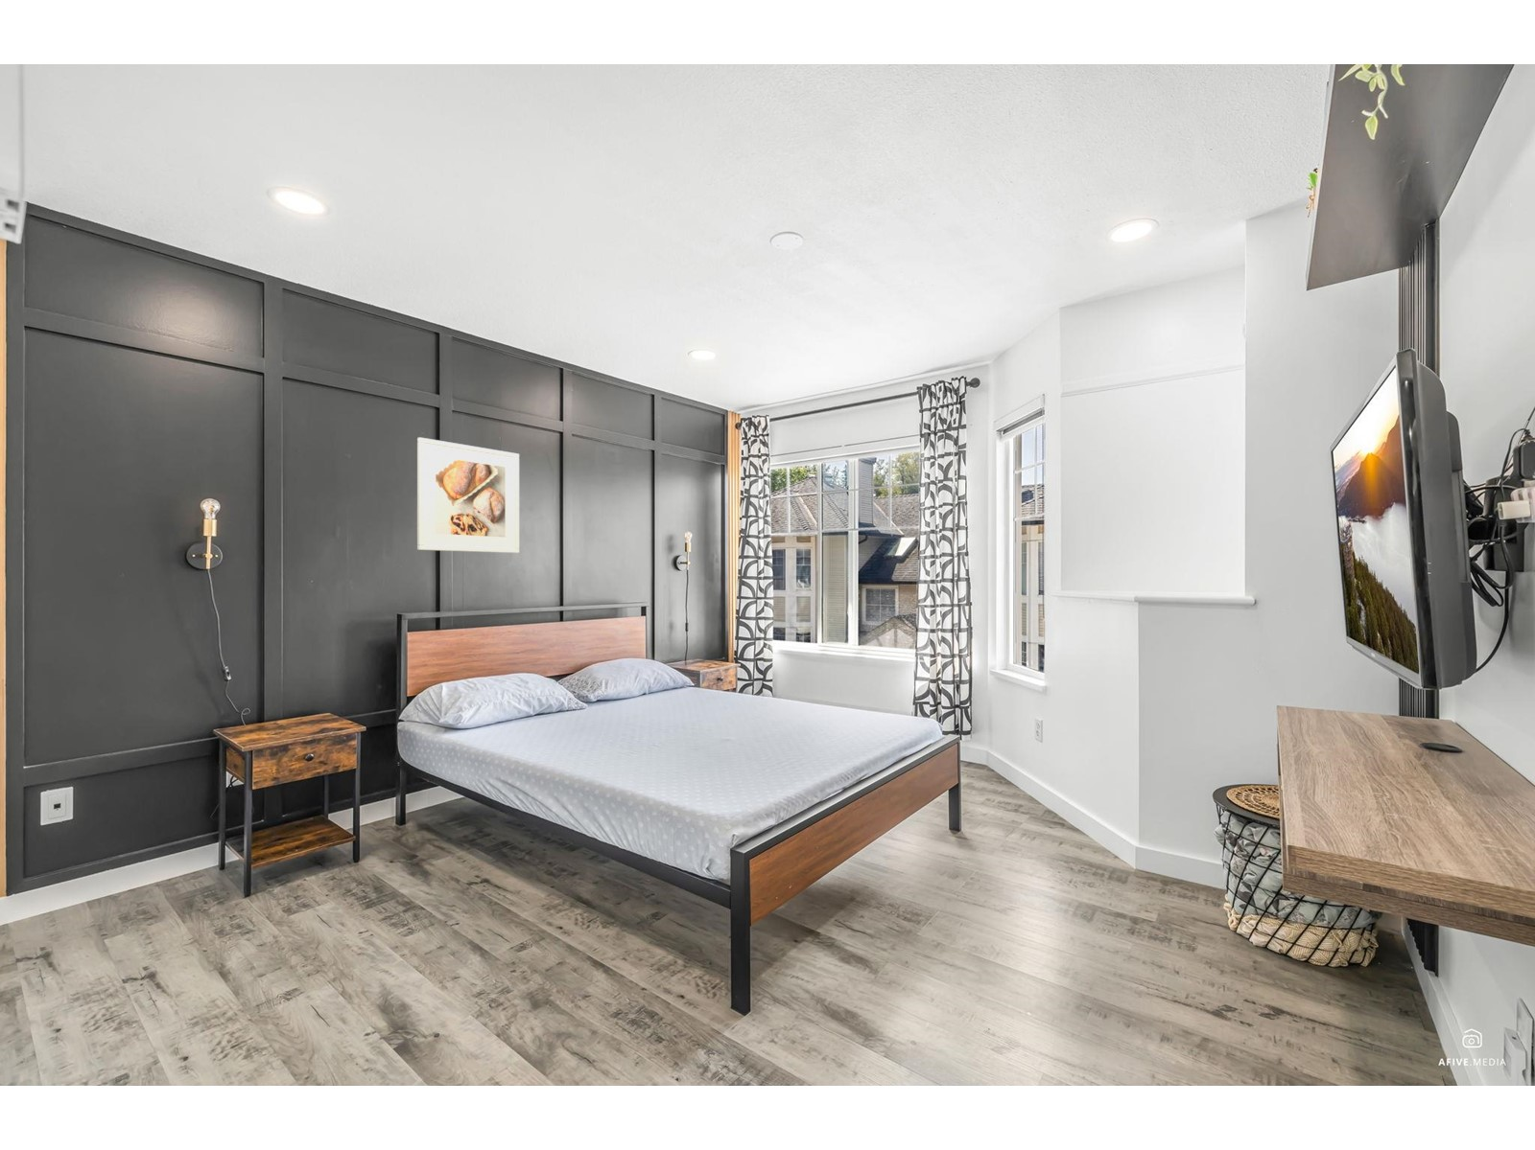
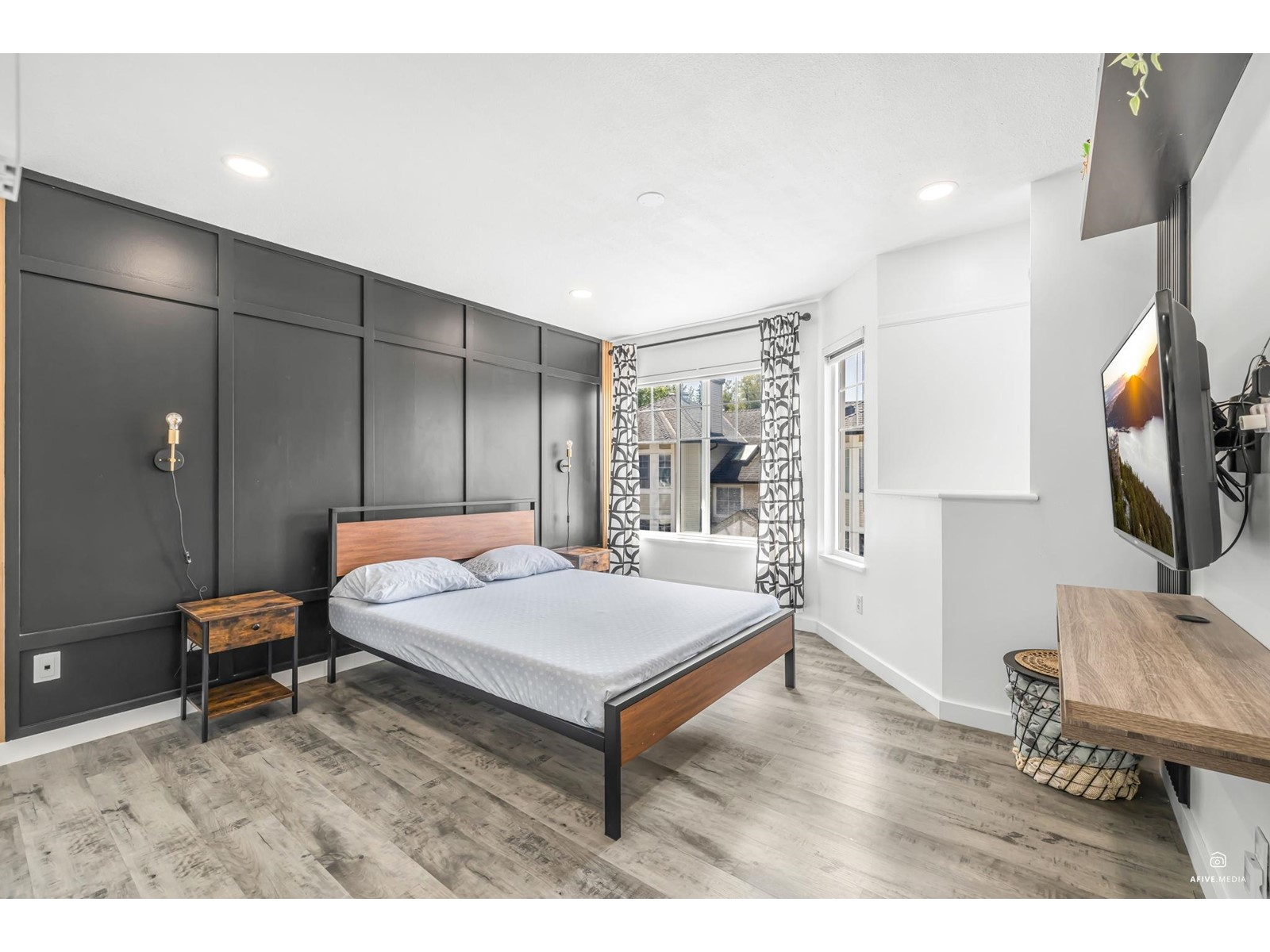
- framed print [416,436,520,554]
